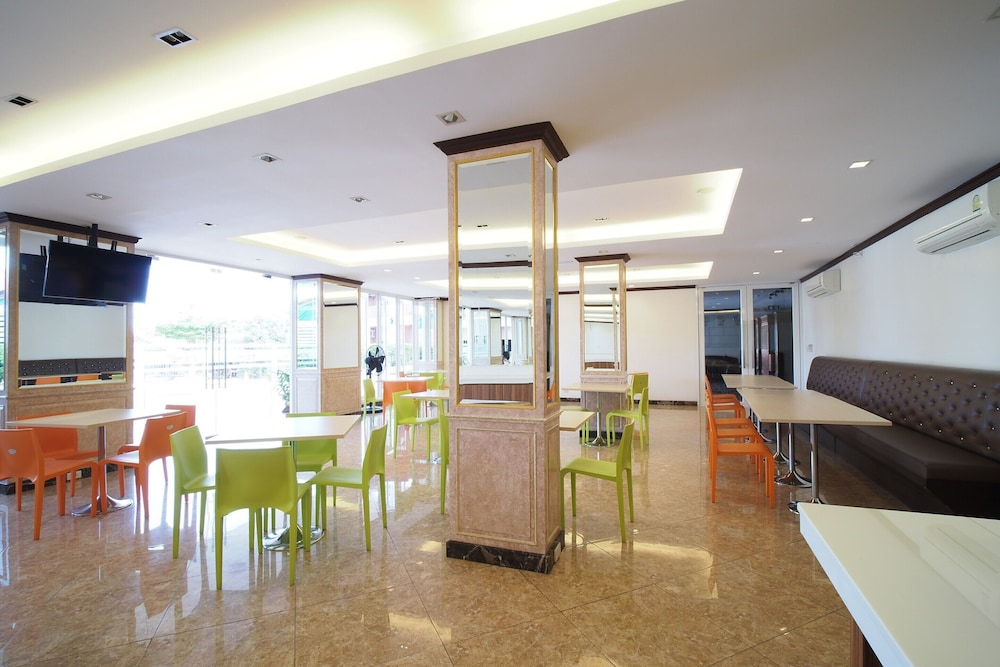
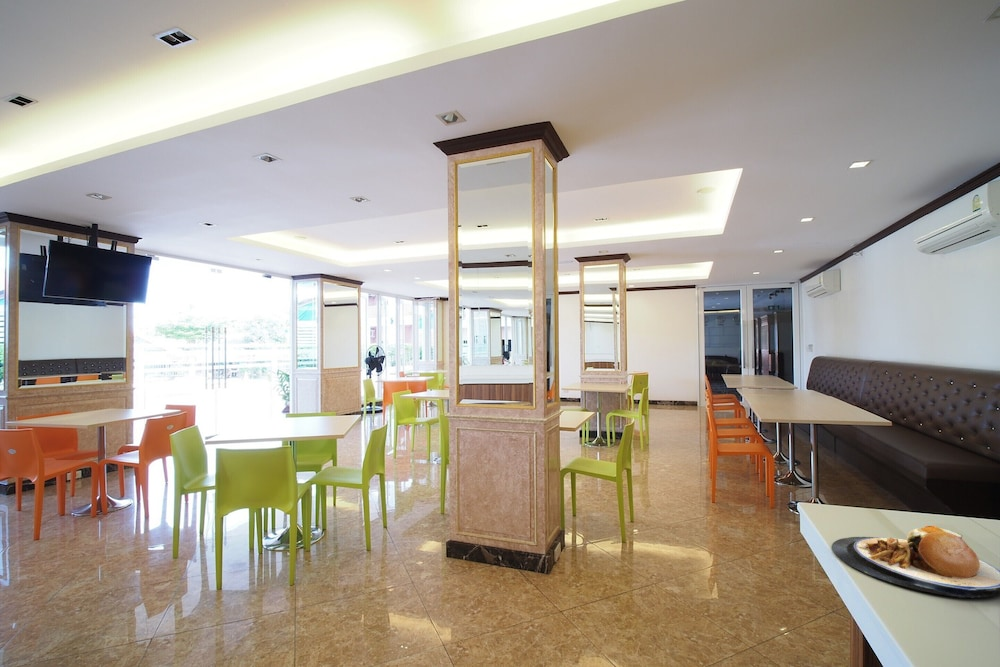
+ plate [831,525,1000,599]
